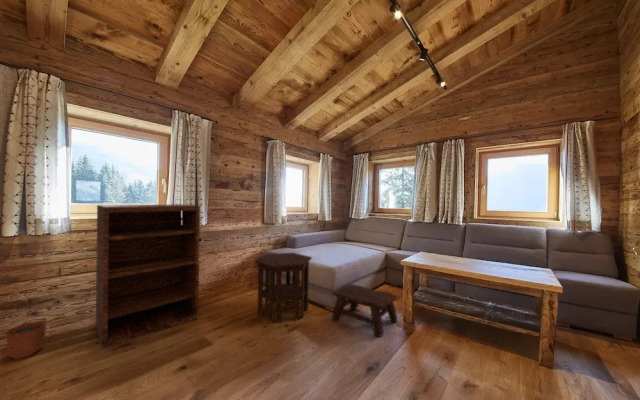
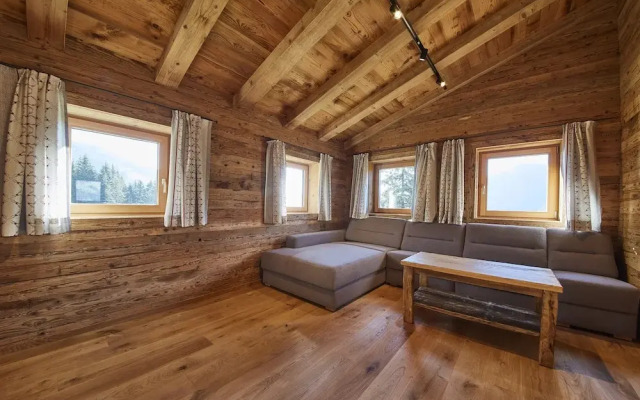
- plant pot [4,313,47,360]
- side table [254,252,313,324]
- shelving unit [95,204,201,350]
- stool [331,283,399,338]
